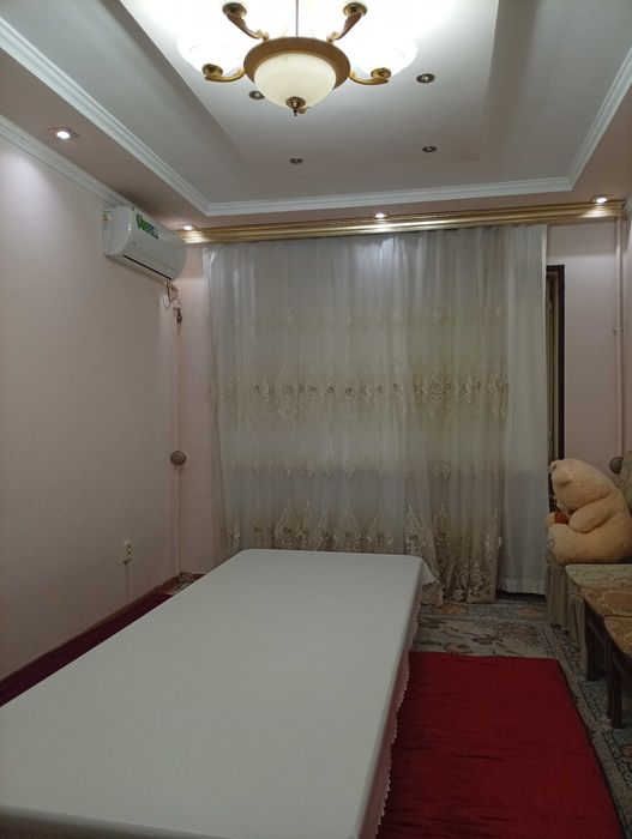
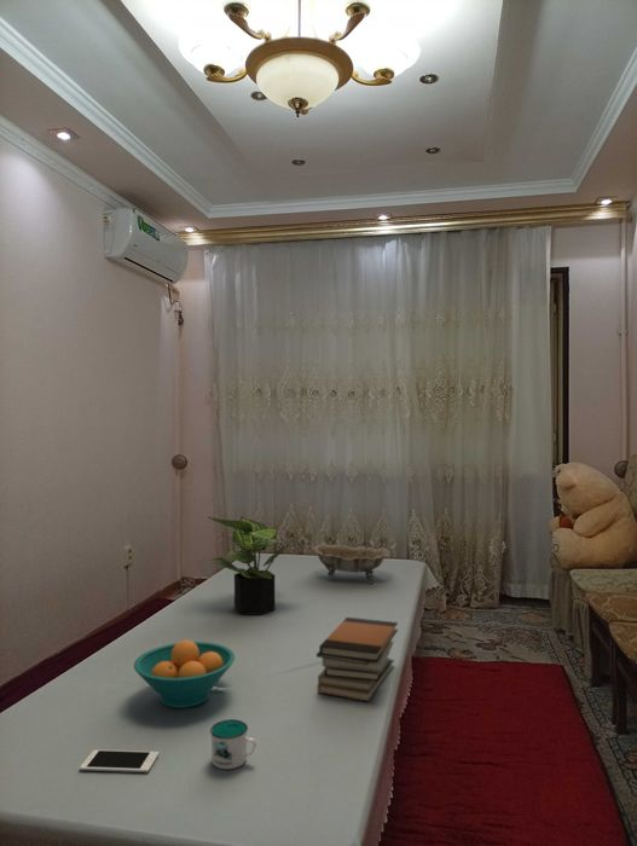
+ book stack [315,616,399,703]
+ cell phone [79,748,160,773]
+ fruit bowl [133,639,236,709]
+ mug [209,718,257,770]
+ potted plant [207,515,297,615]
+ decorative bowl [311,543,392,585]
